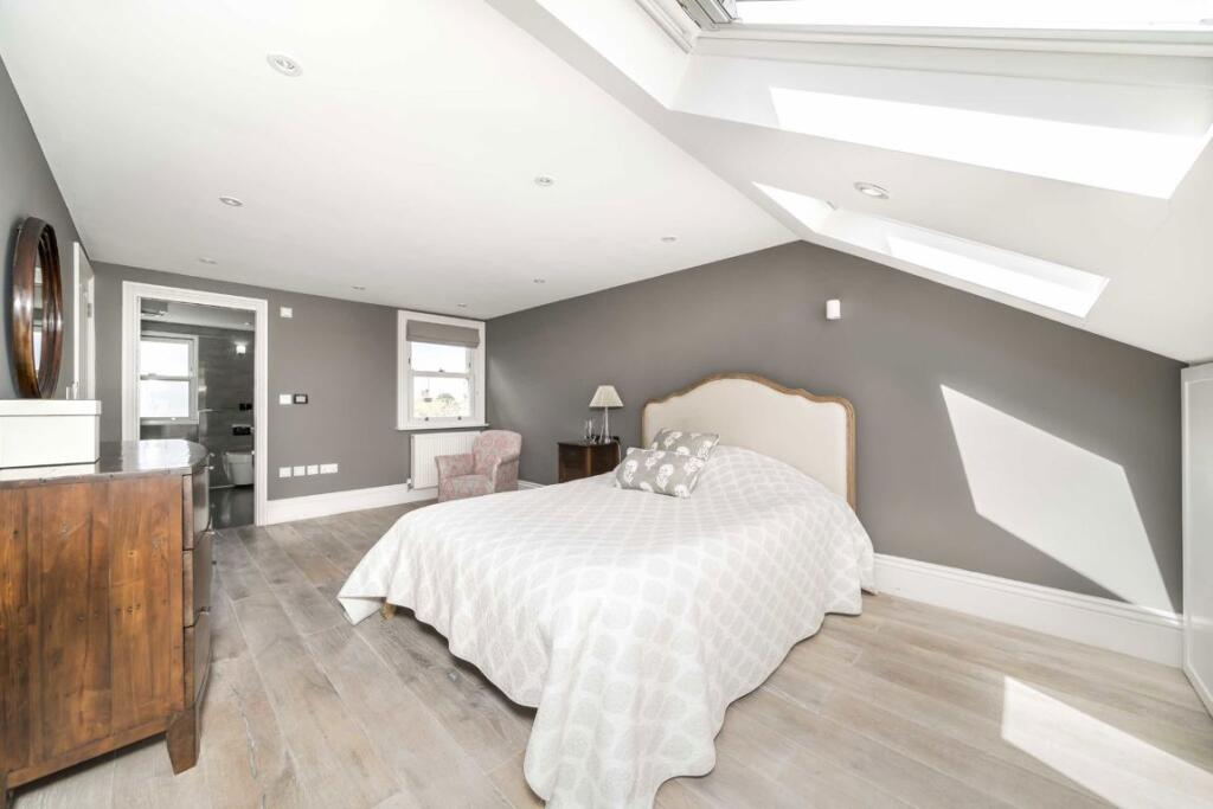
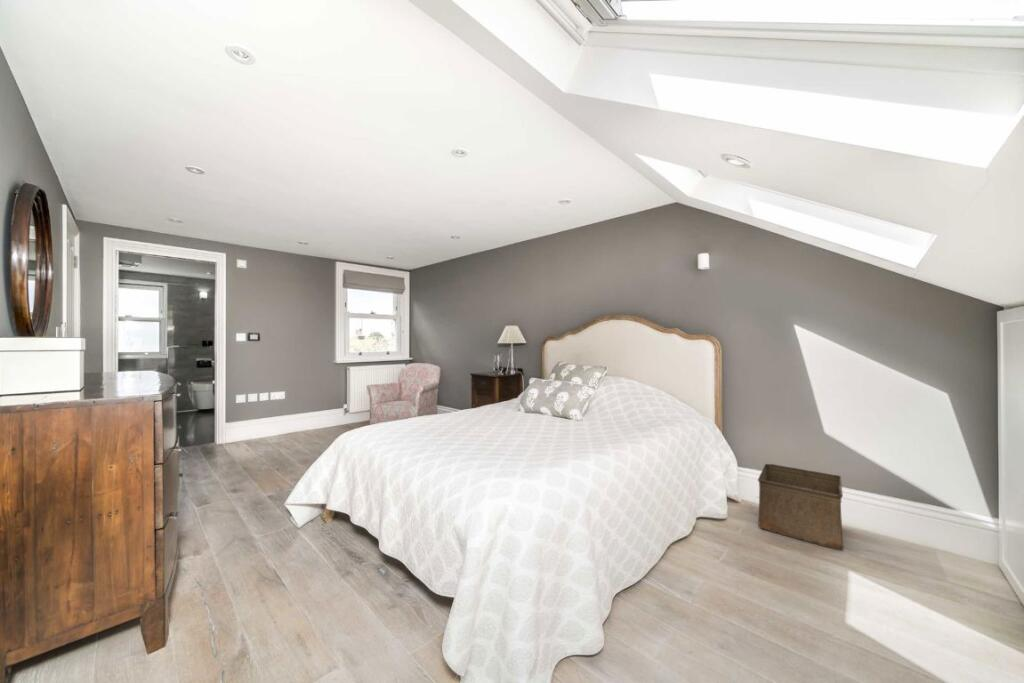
+ storage bin [757,463,845,552]
